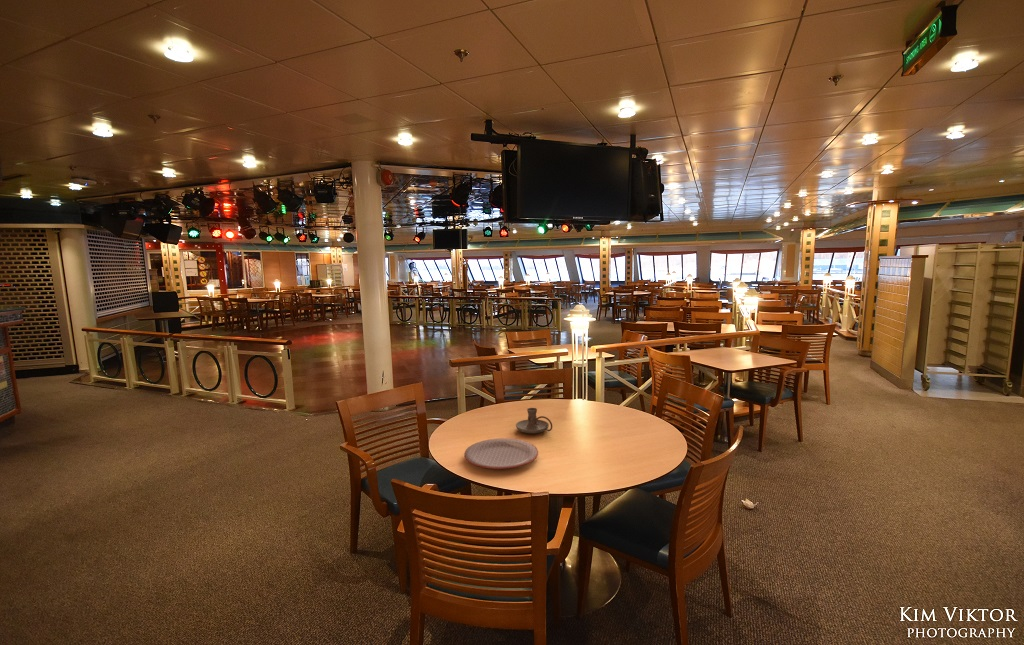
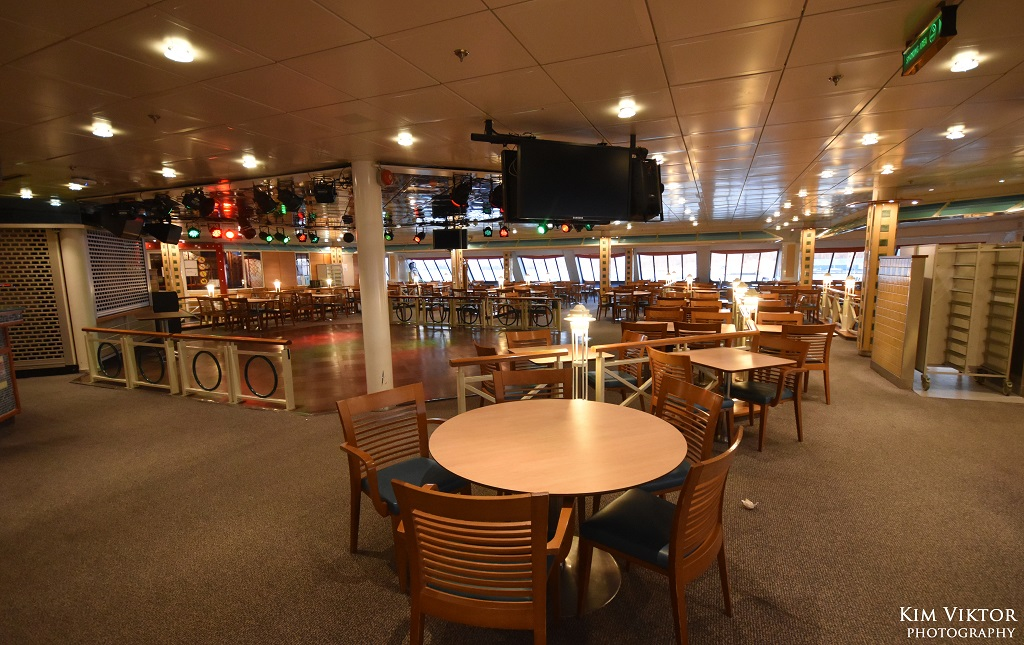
- plate [463,437,539,470]
- candle holder [515,407,553,434]
